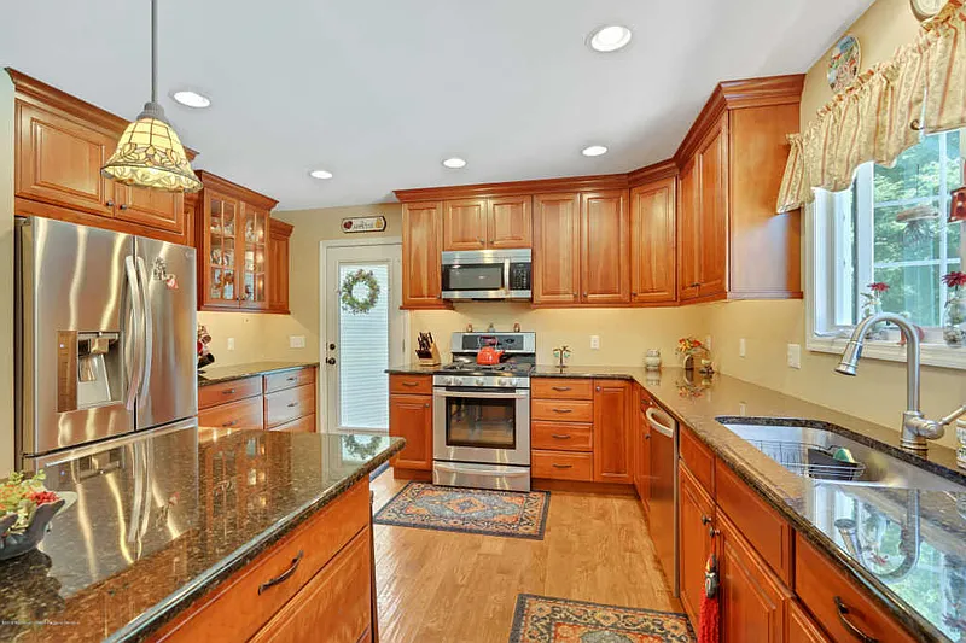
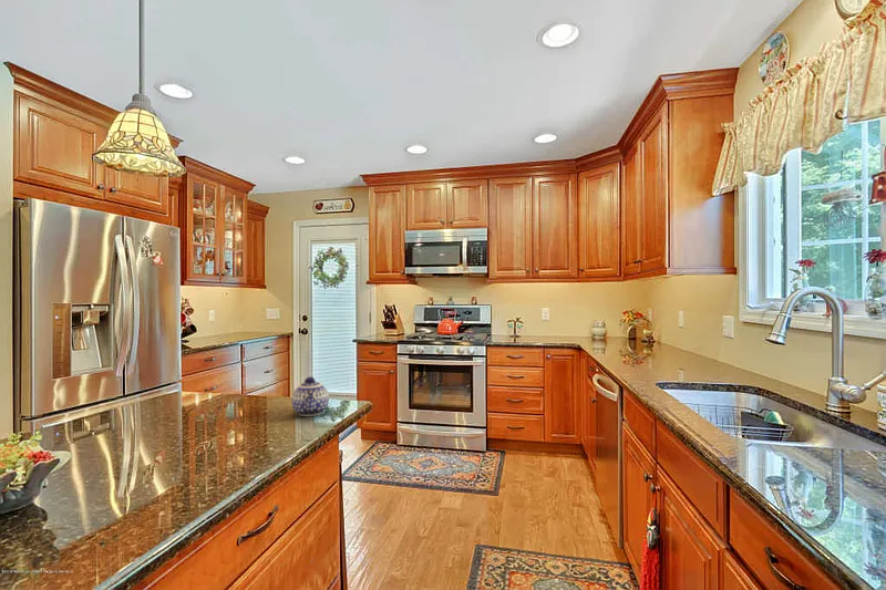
+ teapot [290,375,330,417]
